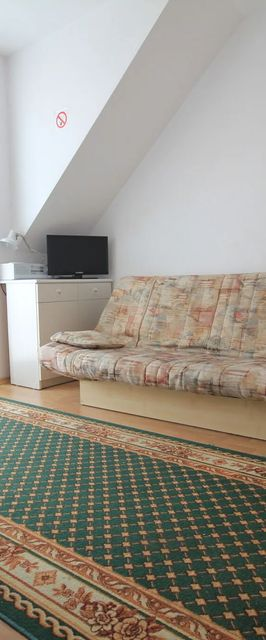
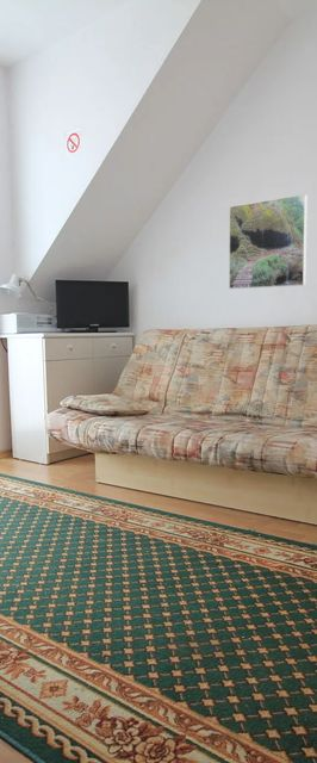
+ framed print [228,193,309,290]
